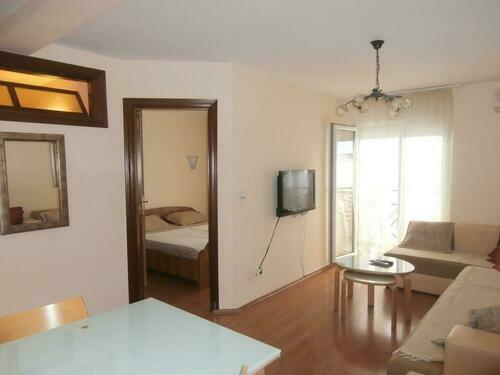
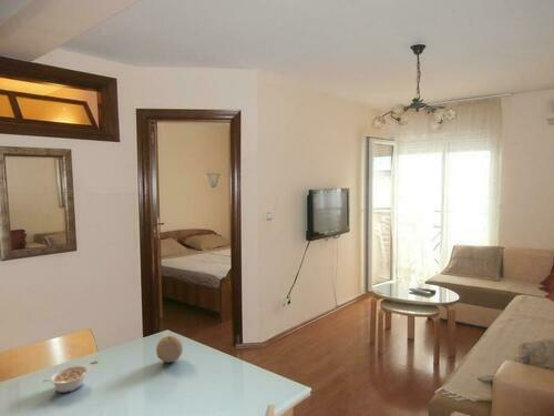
+ fruit [155,335,184,364]
+ legume [41,364,90,394]
